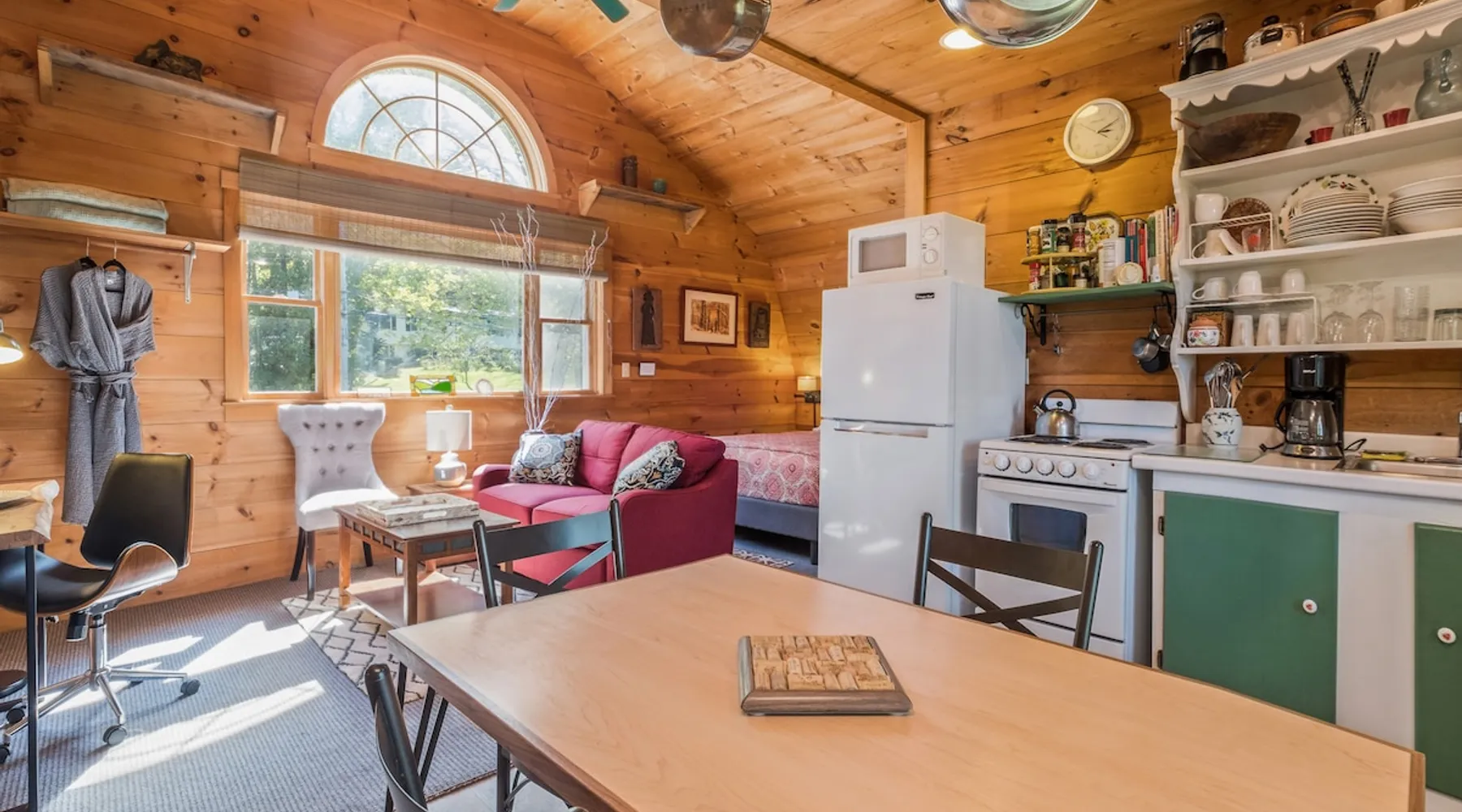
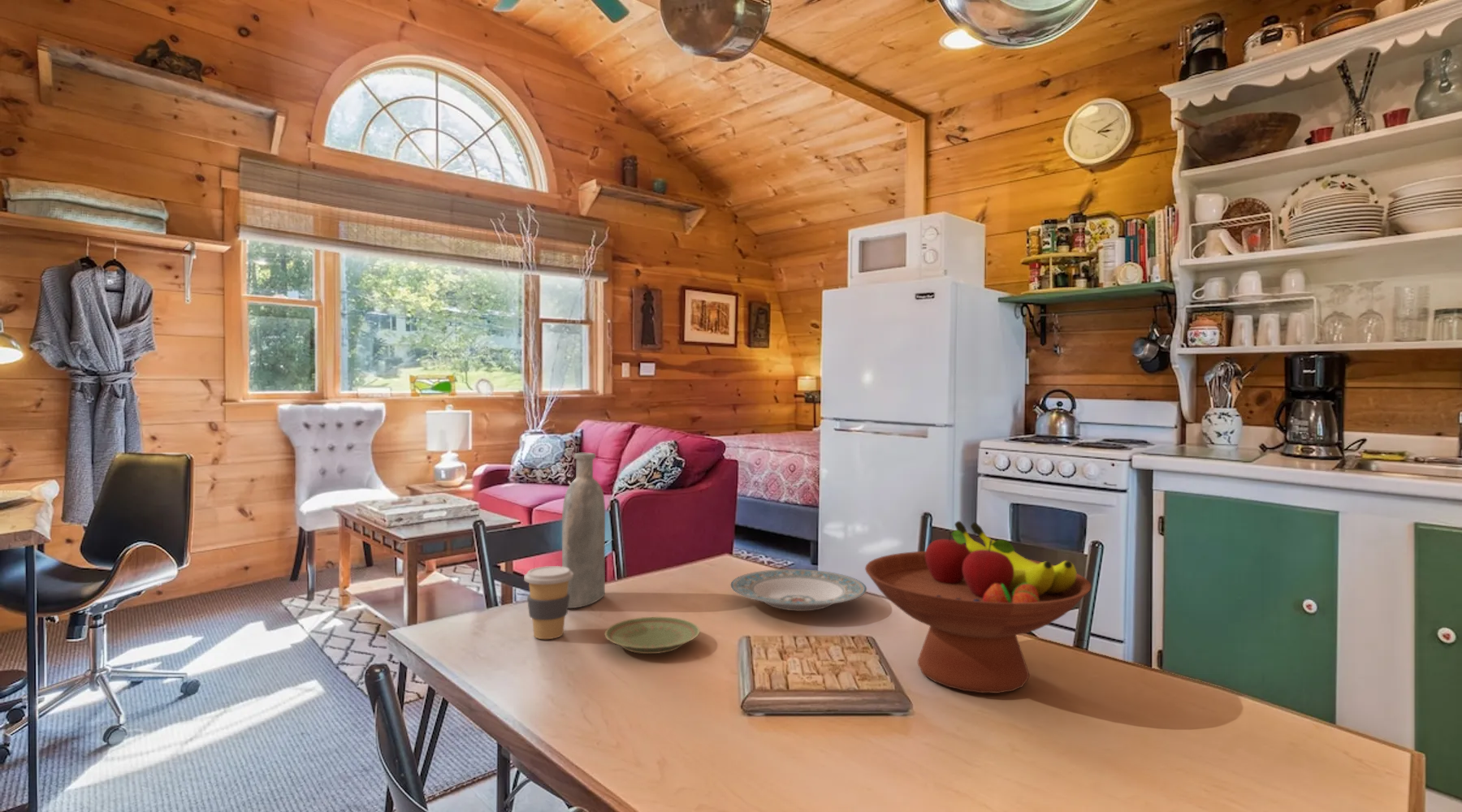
+ bottle [561,452,606,609]
+ fruit bowl [864,520,1092,694]
+ coffee cup [523,565,573,640]
+ plate [604,616,701,654]
+ plate [729,568,867,611]
